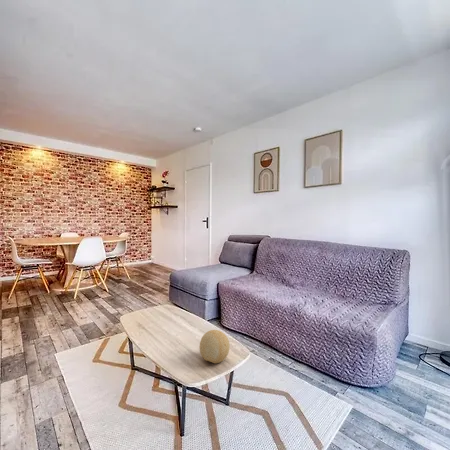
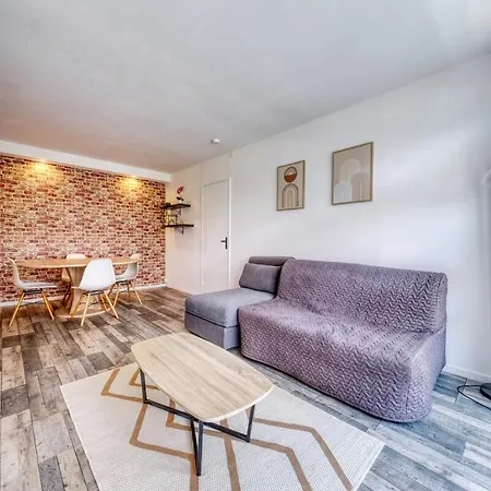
- decorative ball [198,329,231,364]
